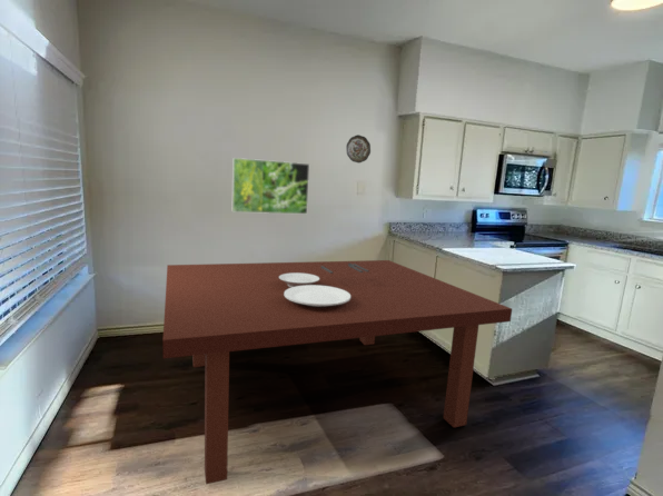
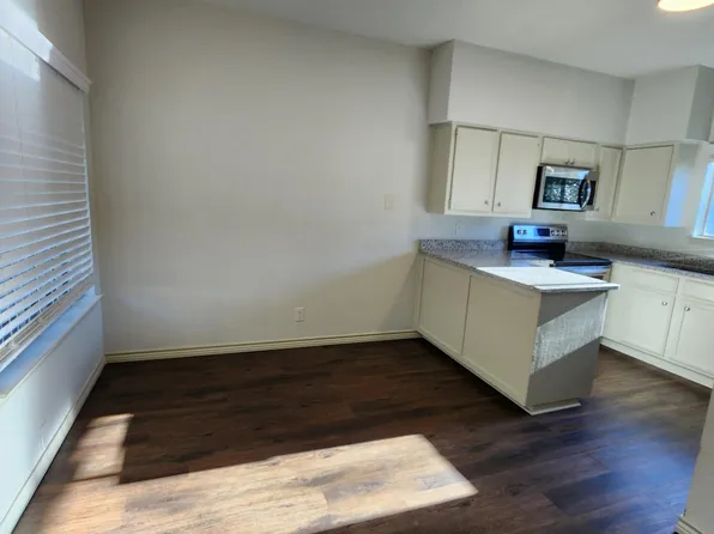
- decorative plate [345,133,372,165]
- dining table [161,259,513,485]
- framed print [231,157,310,215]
